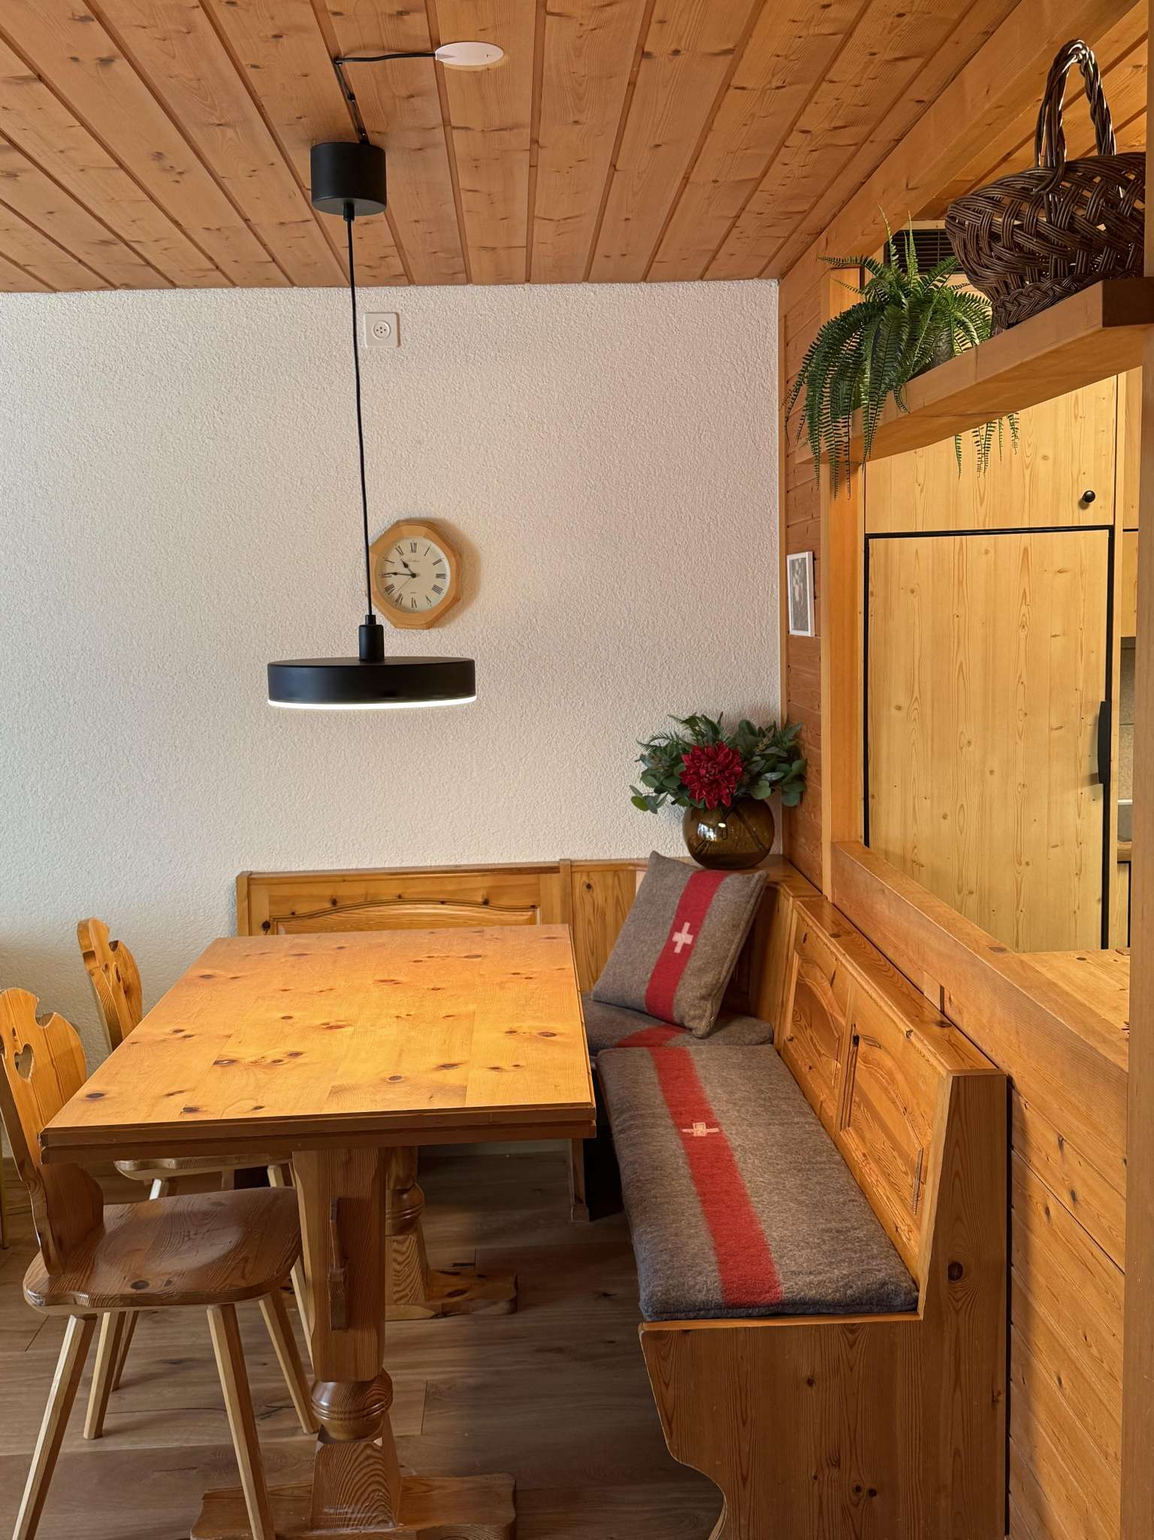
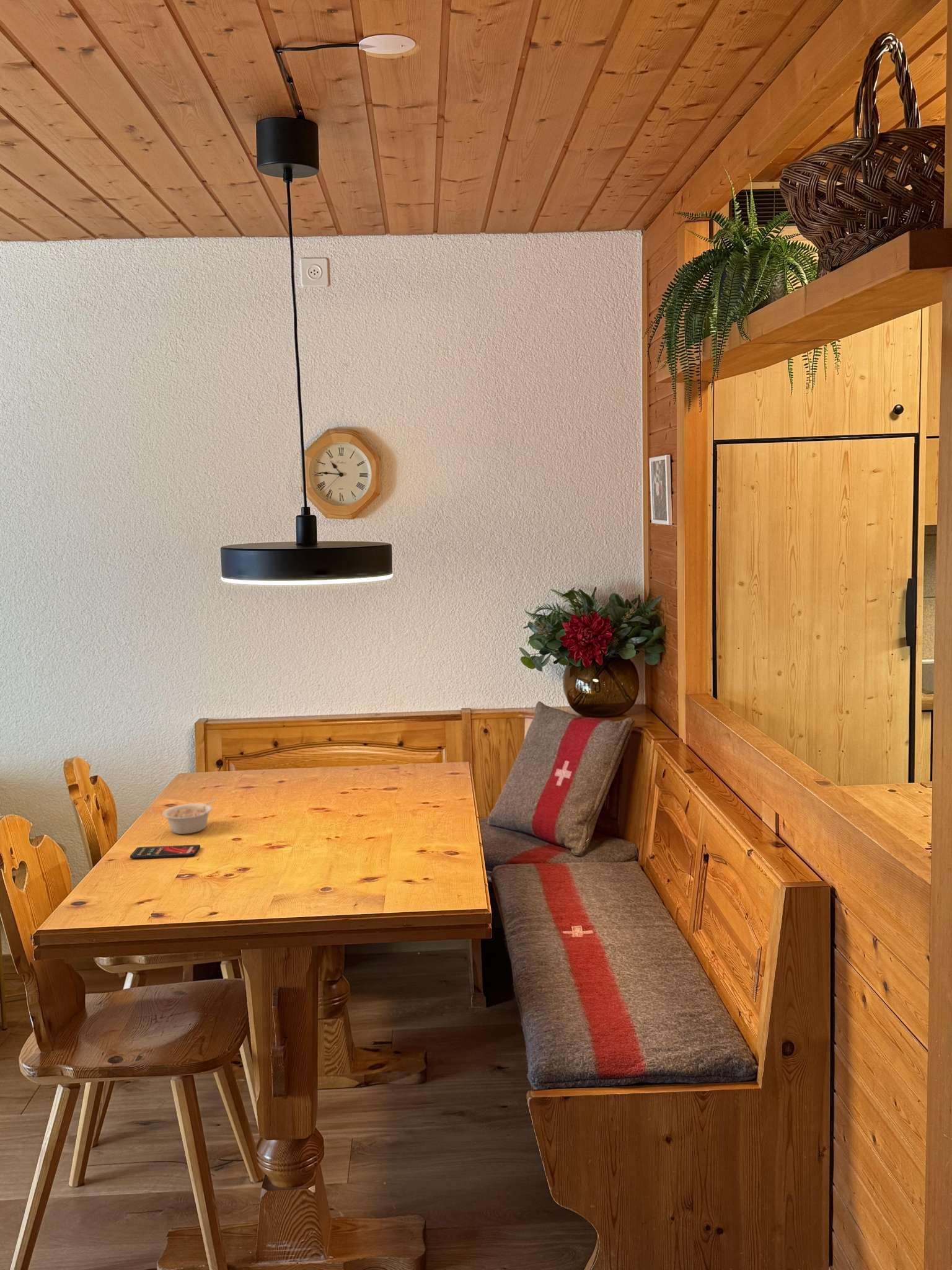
+ legume [162,797,217,835]
+ smartphone [130,844,201,859]
